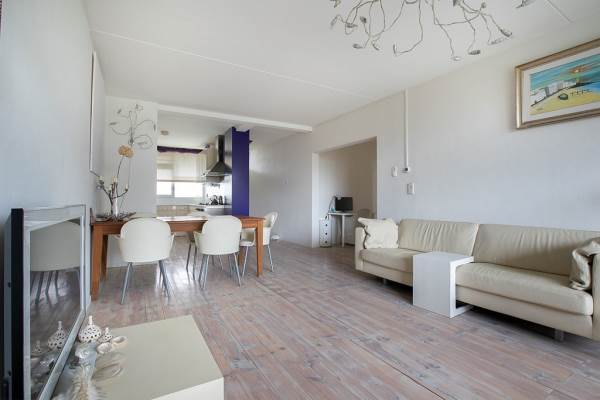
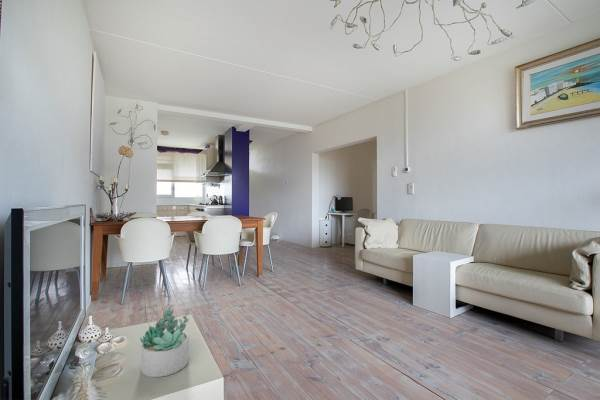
+ succulent plant [139,305,190,378]
